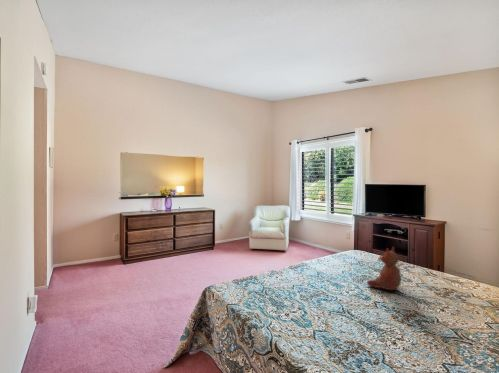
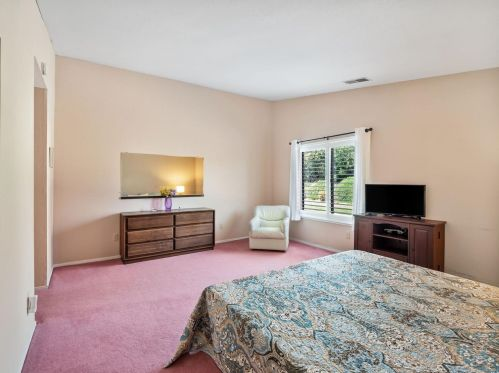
- stuffed bear [366,246,402,291]
